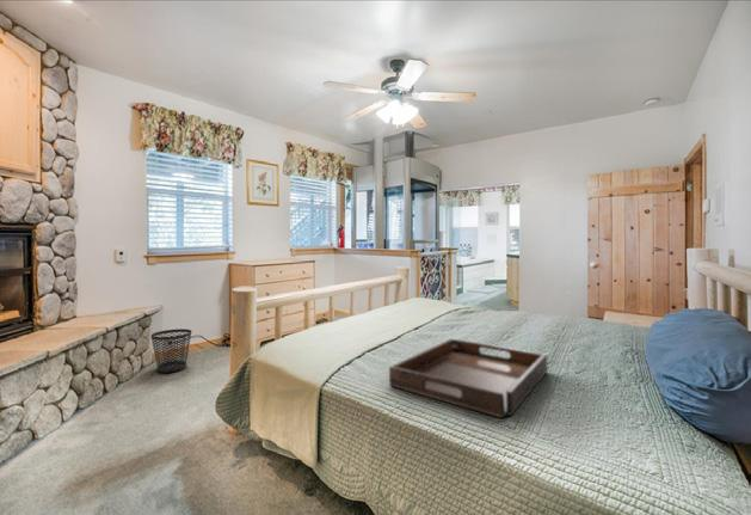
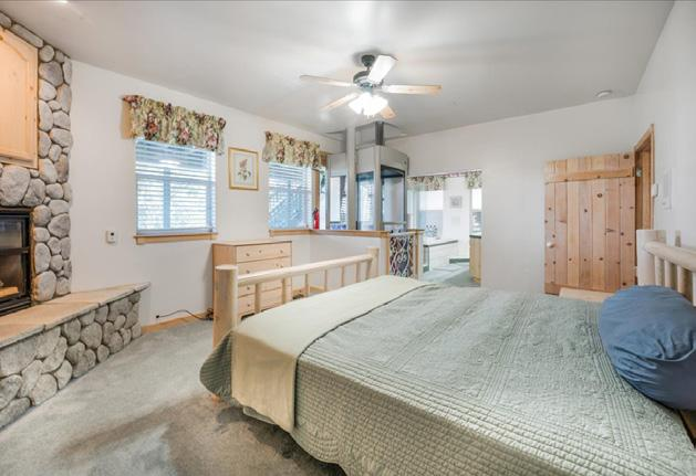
- wastebasket [150,327,192,374]
- serving tray [388,338,548,419]
